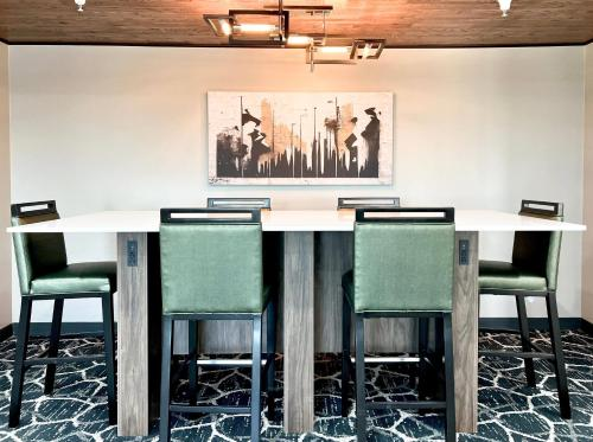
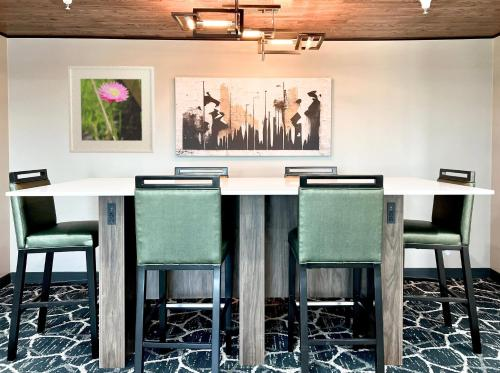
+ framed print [67,65,156,154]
